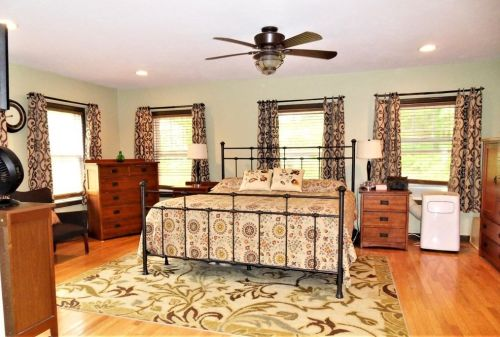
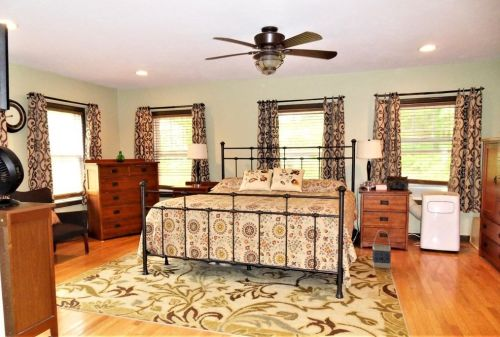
+ bag [371,229,392,270]
